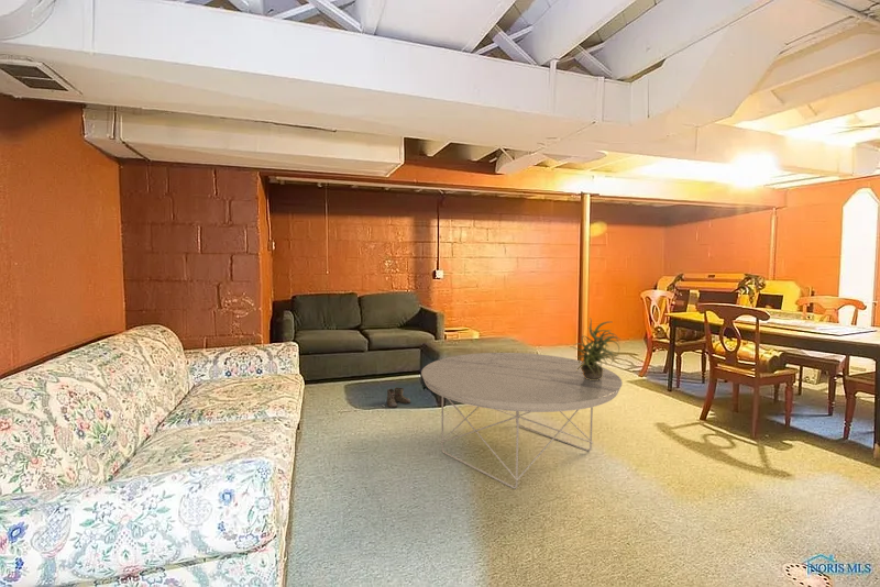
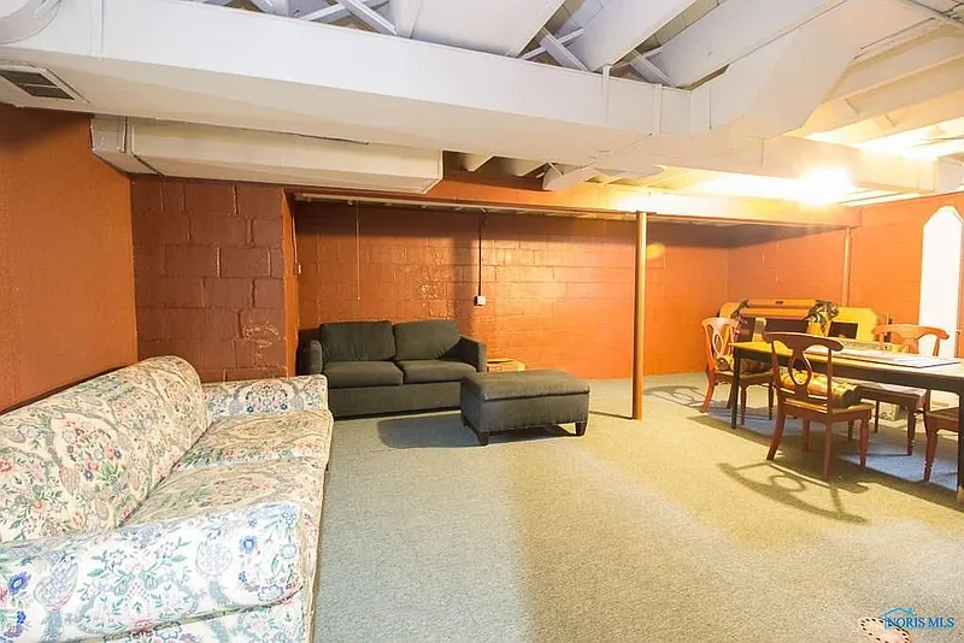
- coffee table [420,352,624,490]
- boots [385,386,411,409]
- potted plant [569,317,623,380]
